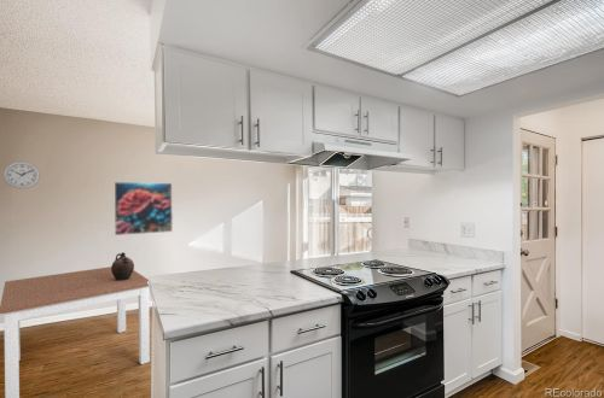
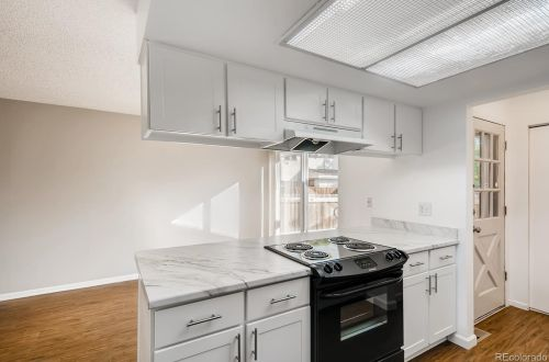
- ceramic jug [110,251,135,281]
- dining table [0,265,151,398]
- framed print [114,181,174,236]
- wall clock [2,160,41,191]
